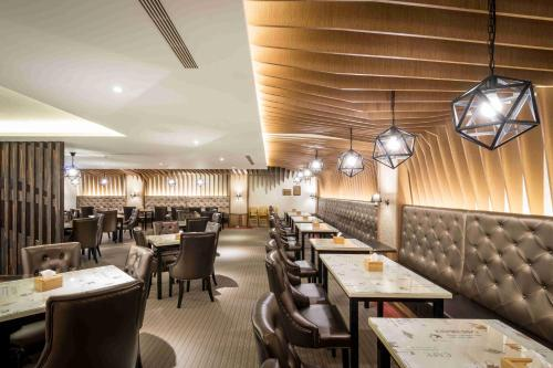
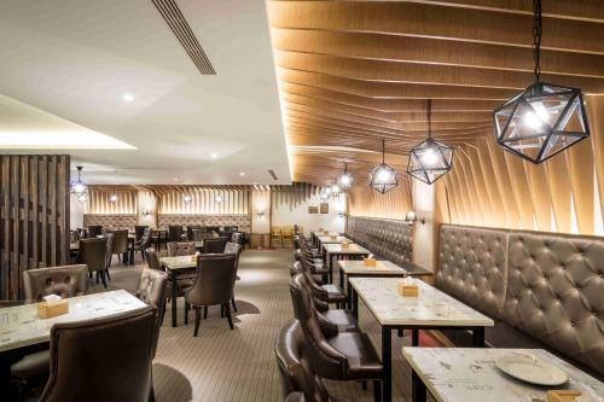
+ chinaware [494,354,569,386]
